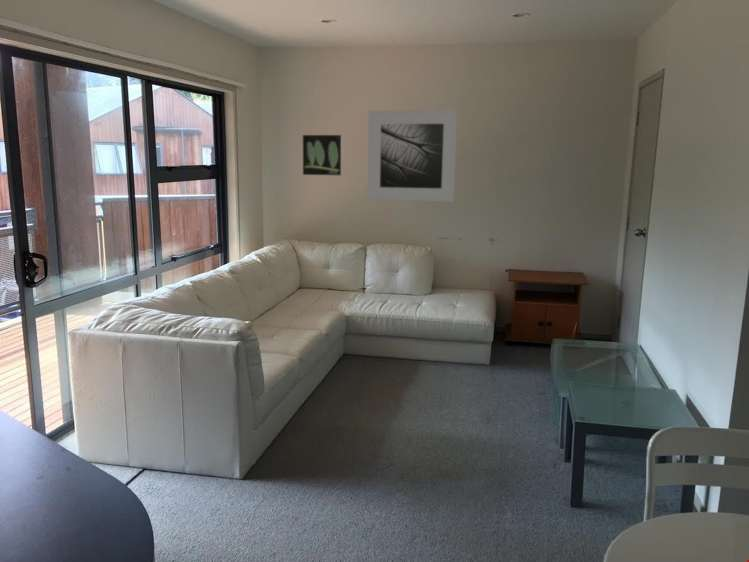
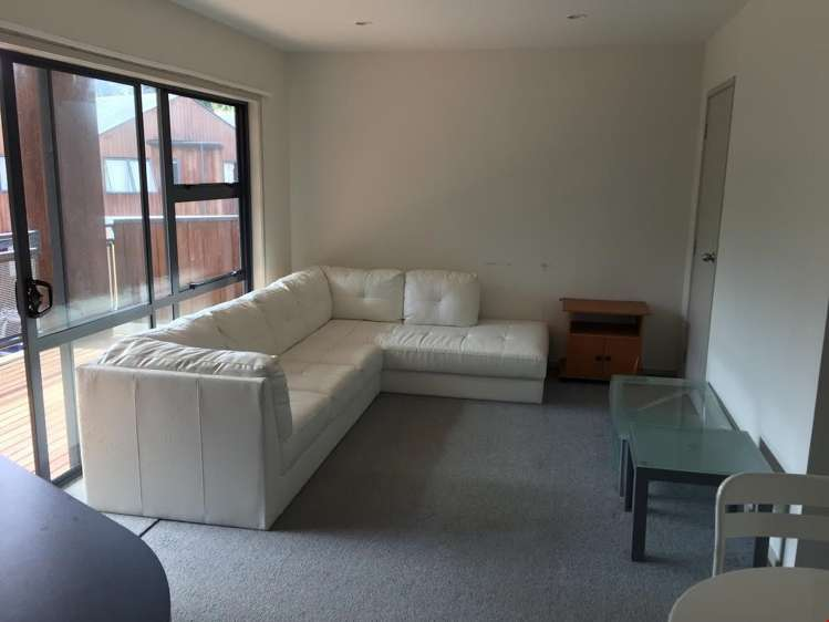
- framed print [302,134,342,176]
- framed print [367,109,458,203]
